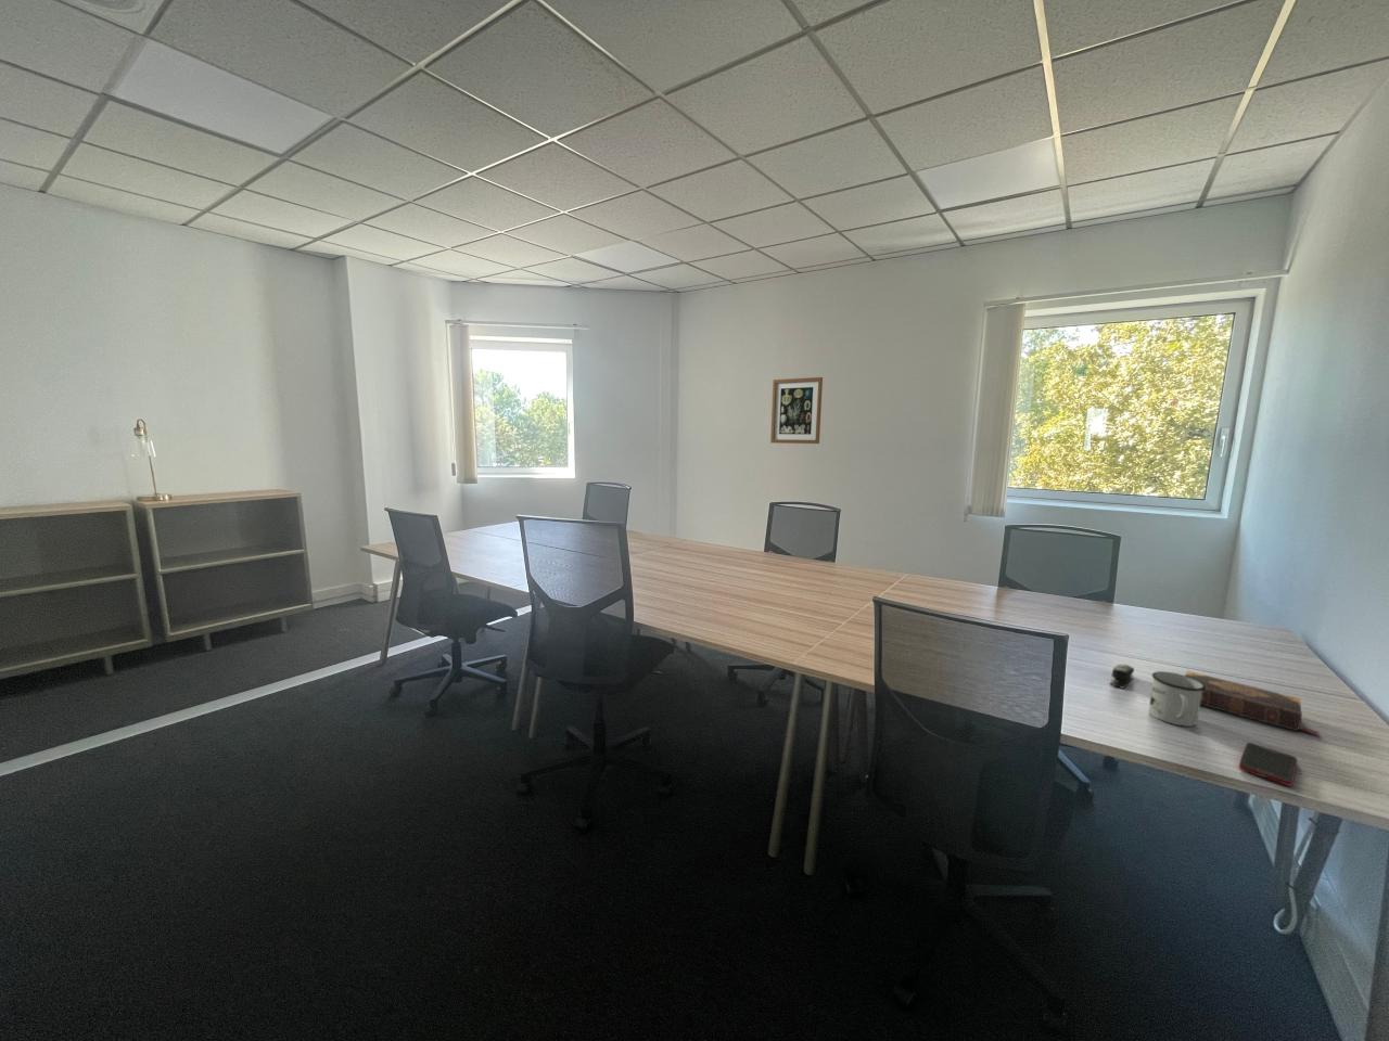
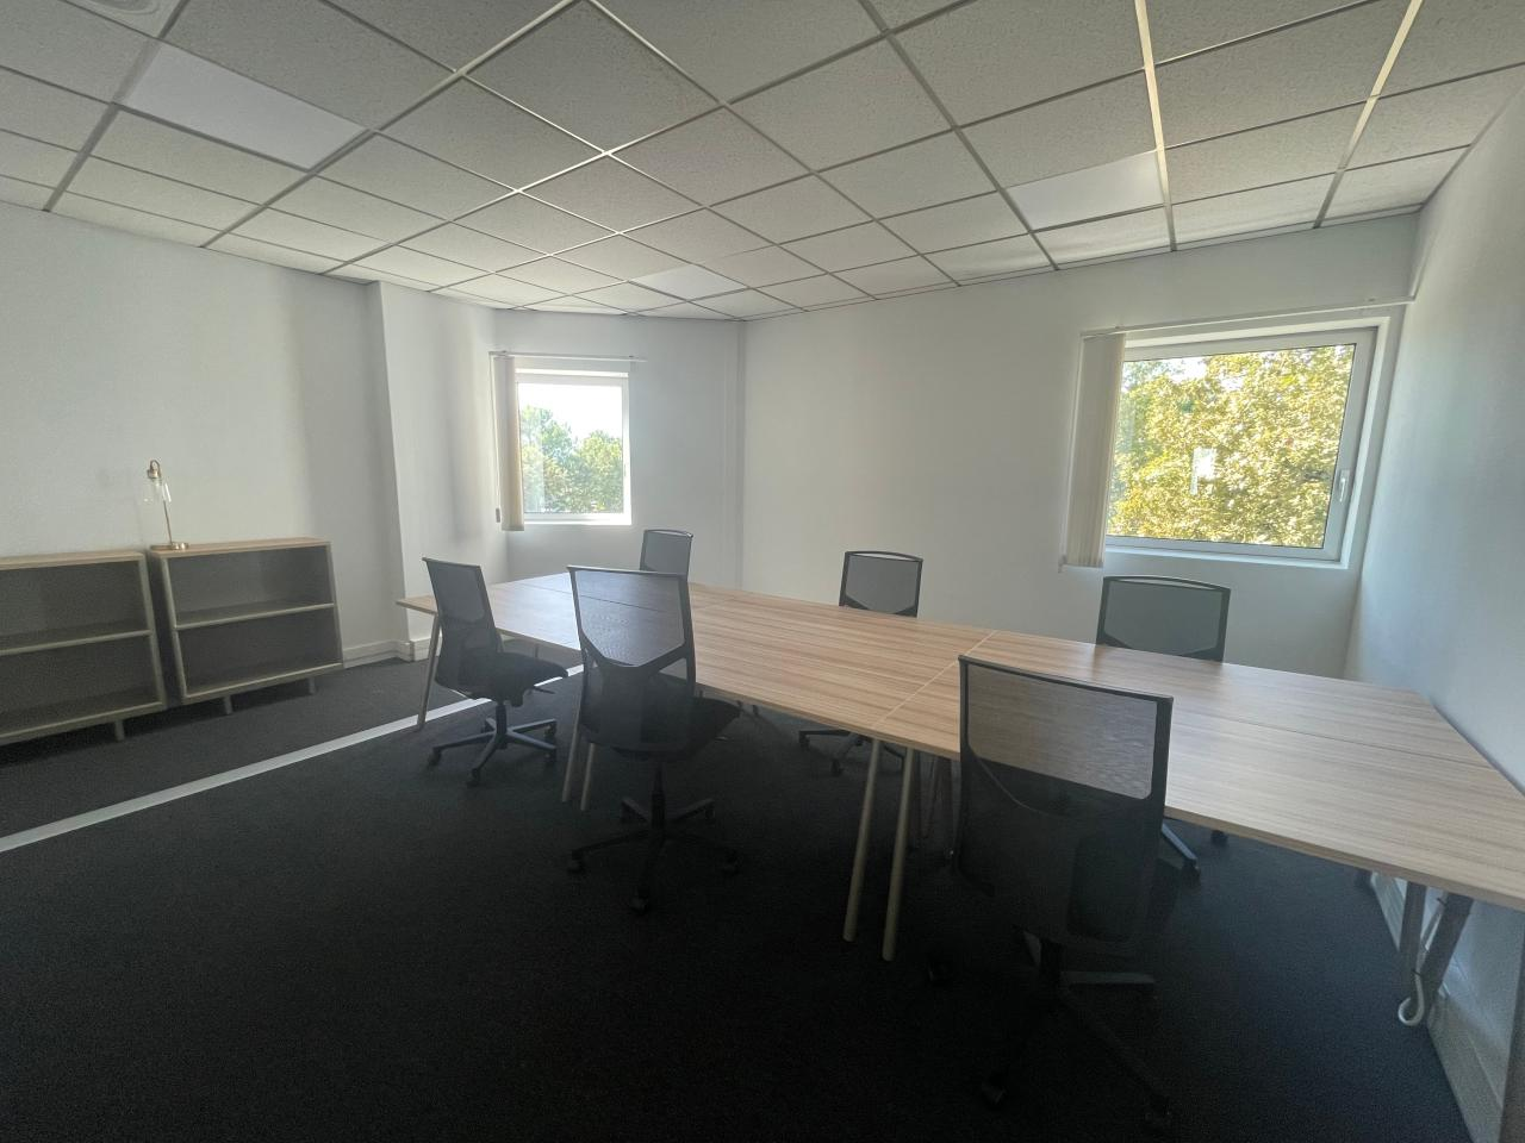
- book [1183,670,1321,737]
- wall art [769,376,824,445]
- cell phone [1238,741,1298,787]
- mug [1148,670,1205,727]
- stapler [1109,663,1135,689]
